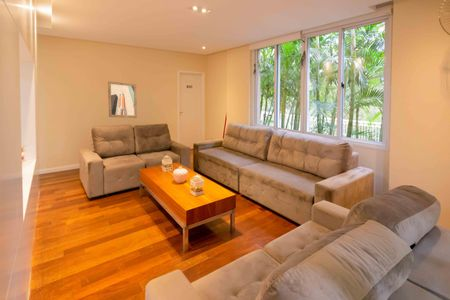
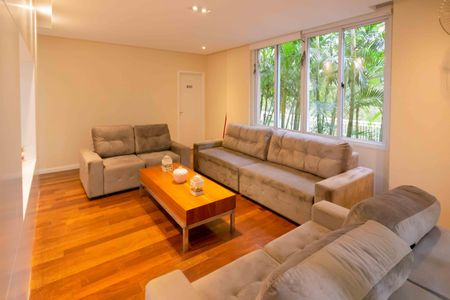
- wall art [107,80,138,119]
